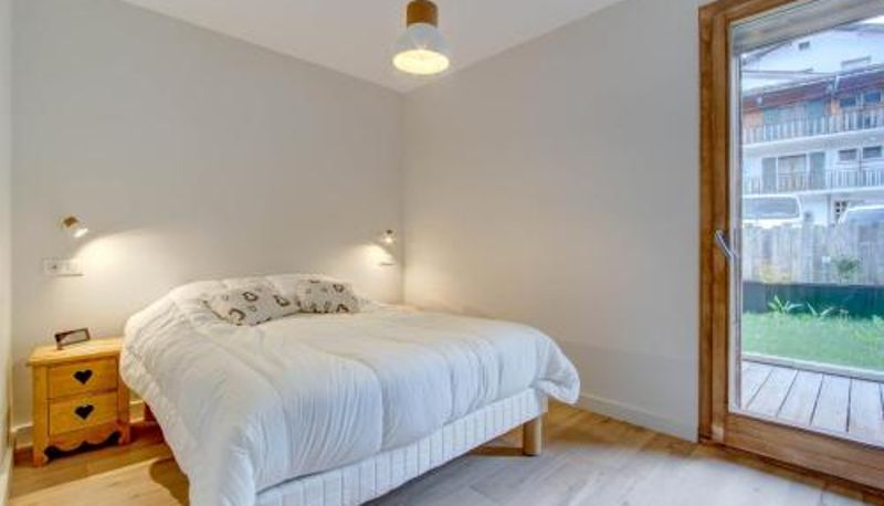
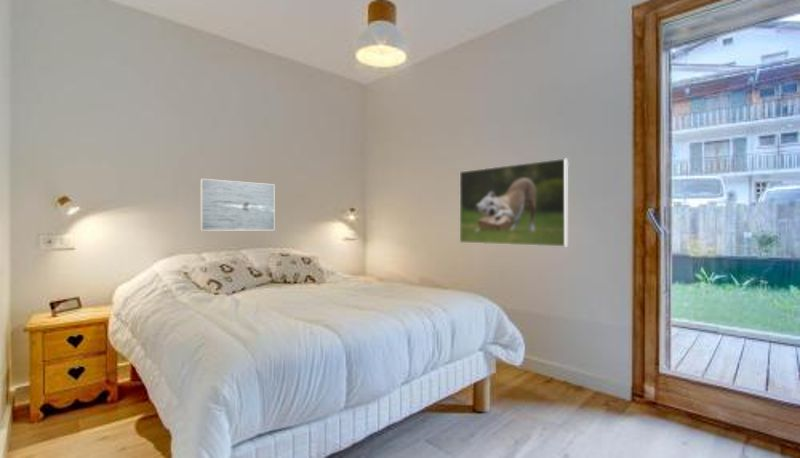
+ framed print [459,158,569,247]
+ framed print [199,178,276,232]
